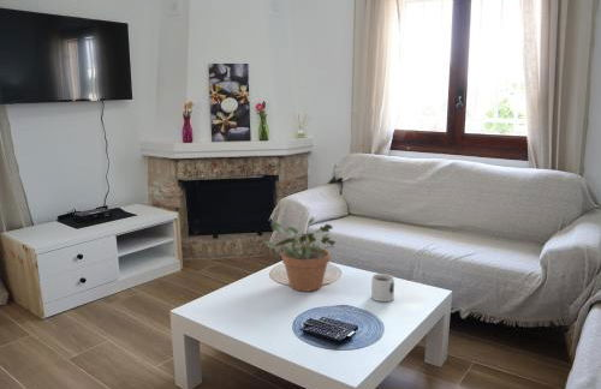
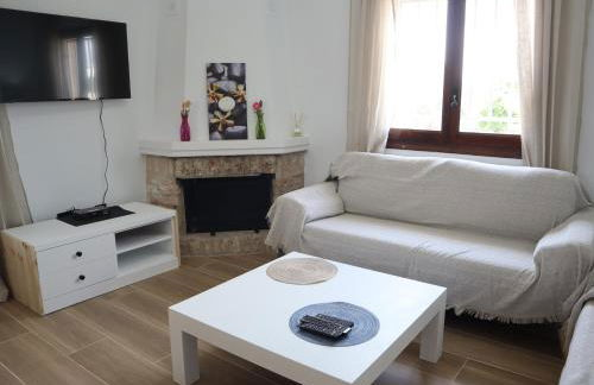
- mug [370,273,395,303]
- potted plant [263,216,337,293]
